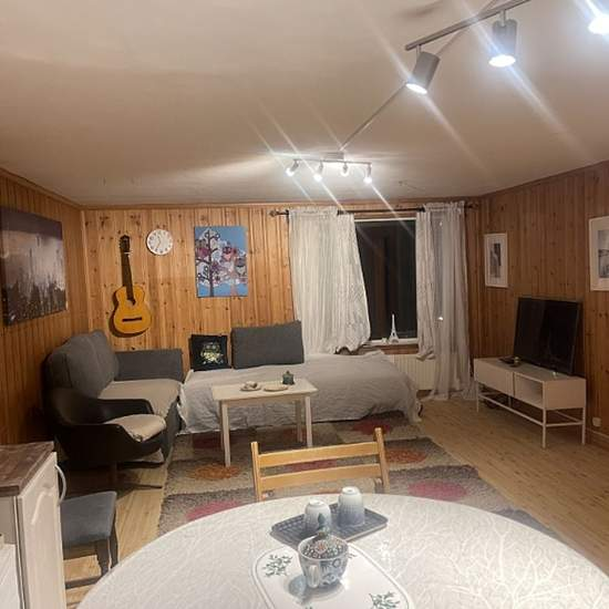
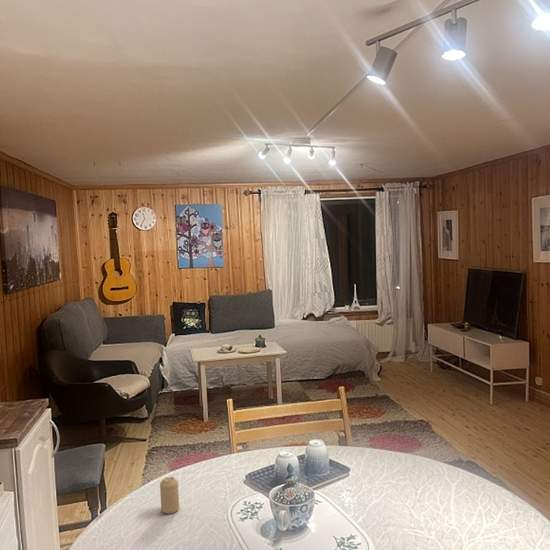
+ candle [159,476,180,514]
